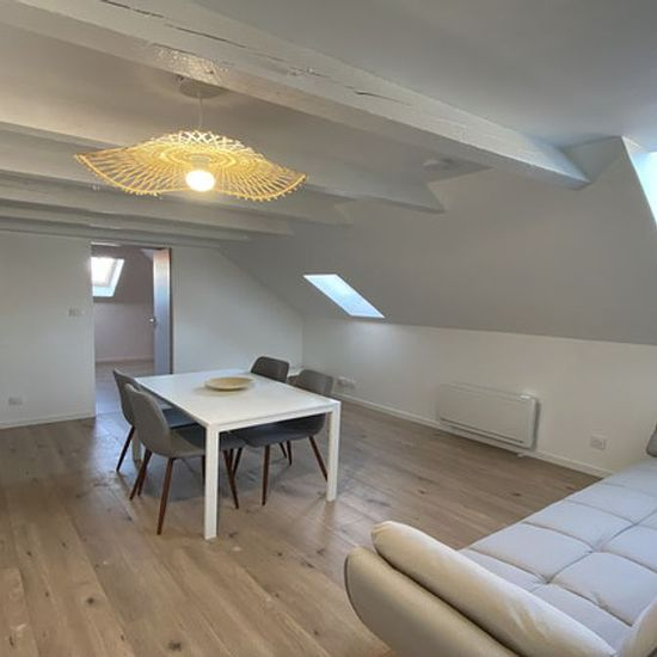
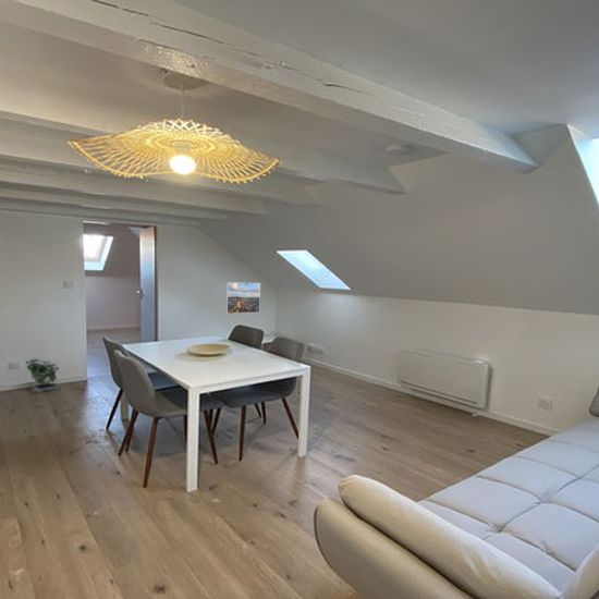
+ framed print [225,282,261,315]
+ potted plant [25,357,61,393]
